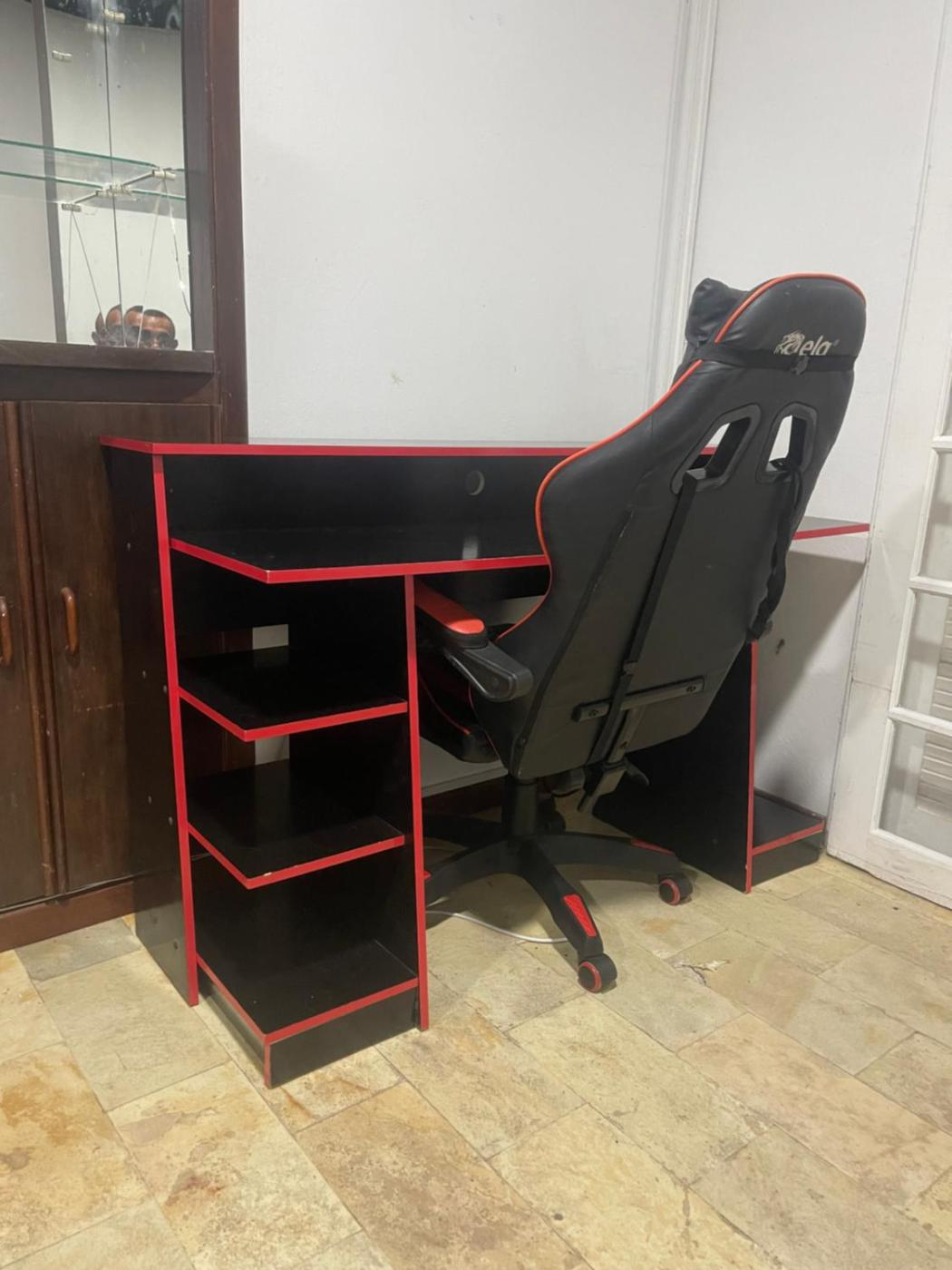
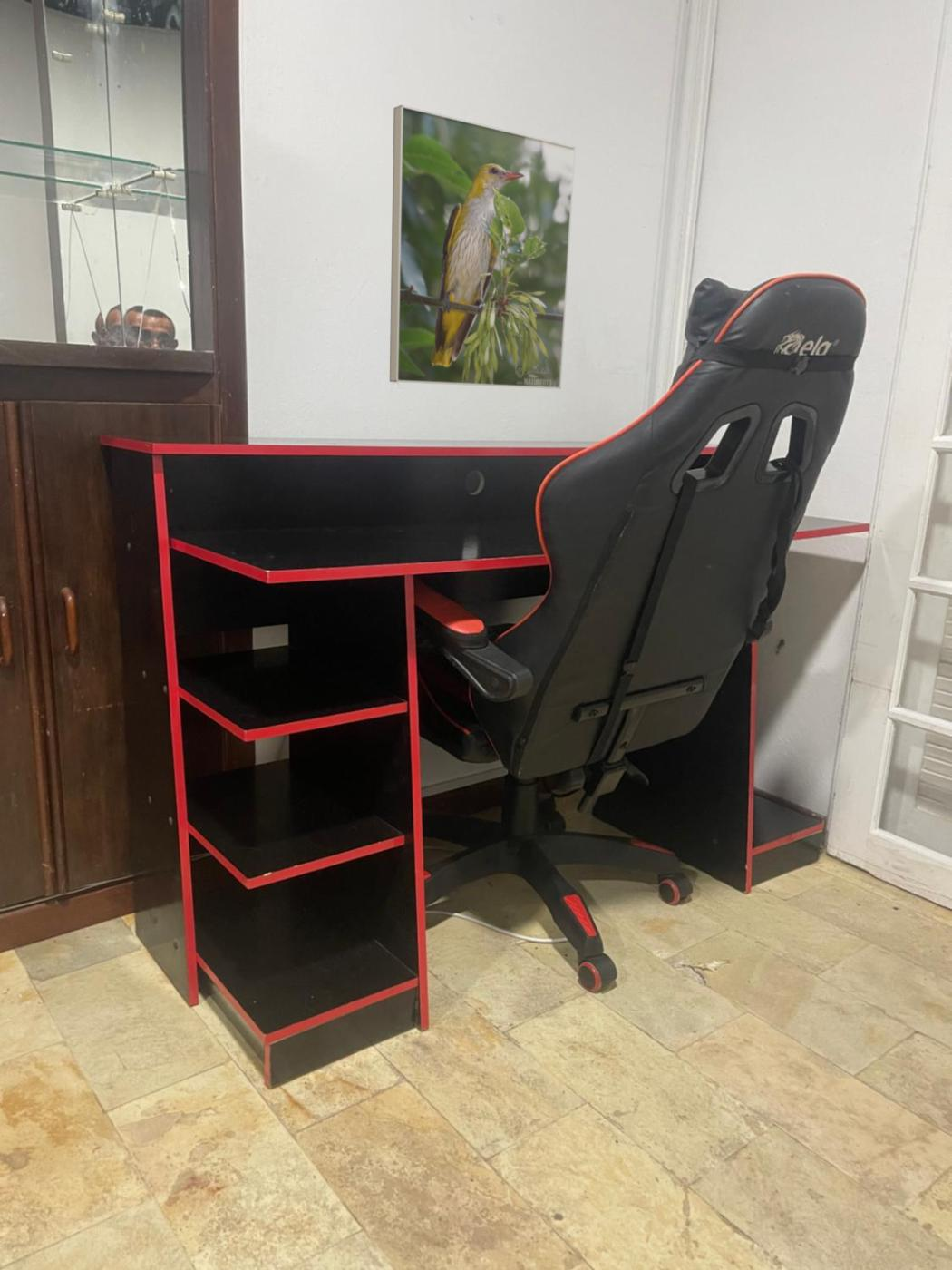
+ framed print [389,104,577,390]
